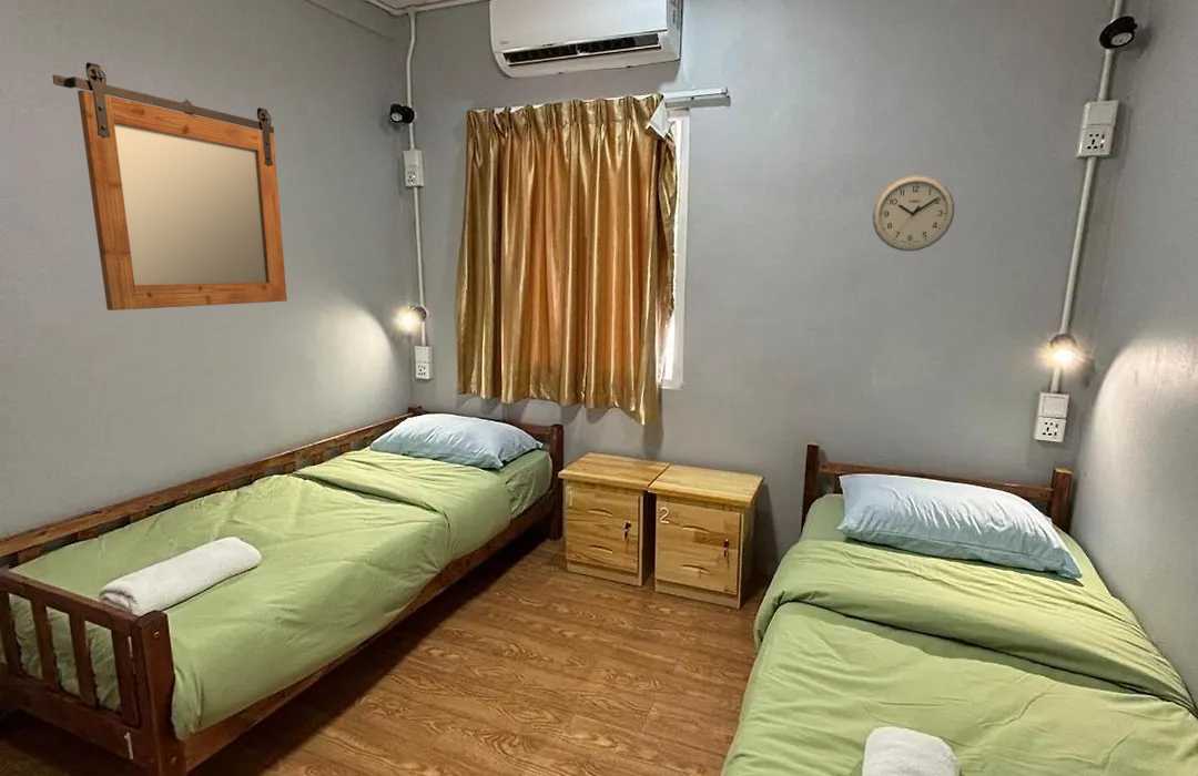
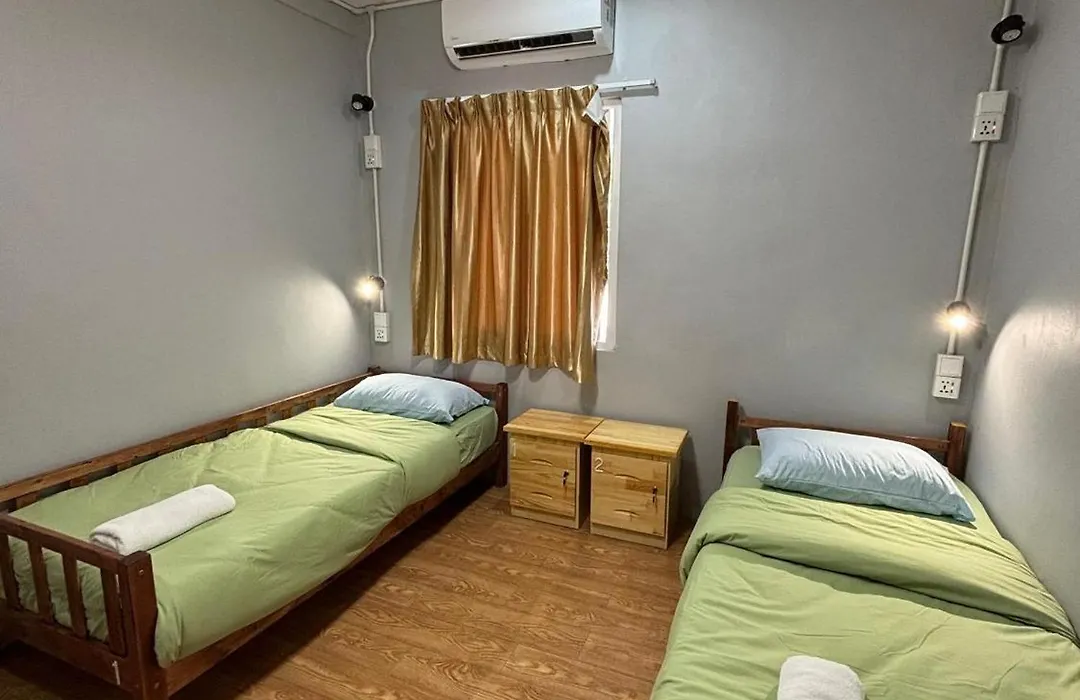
- mirror [52,61,288,312]
- wall clock [872,174,955,253]
